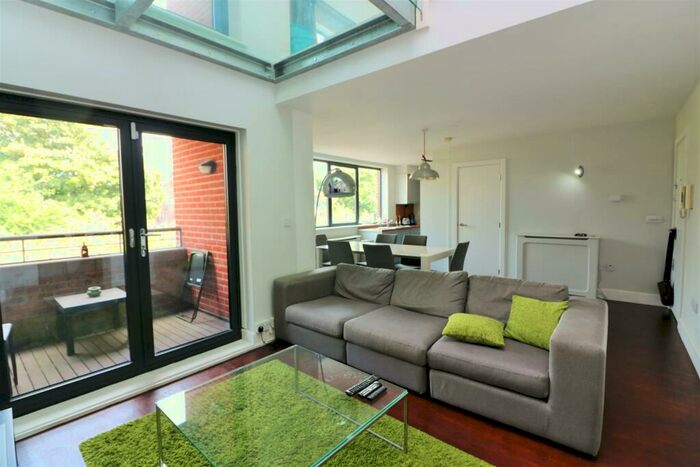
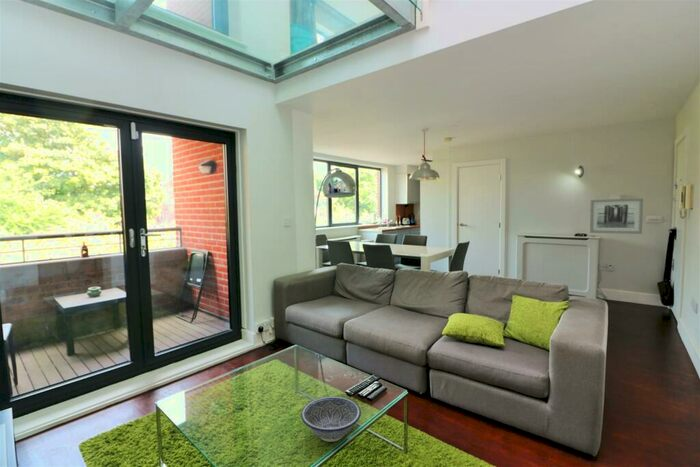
+ decorative bowl [300,395,362,443]
+ wall art [589,197,644,235]
